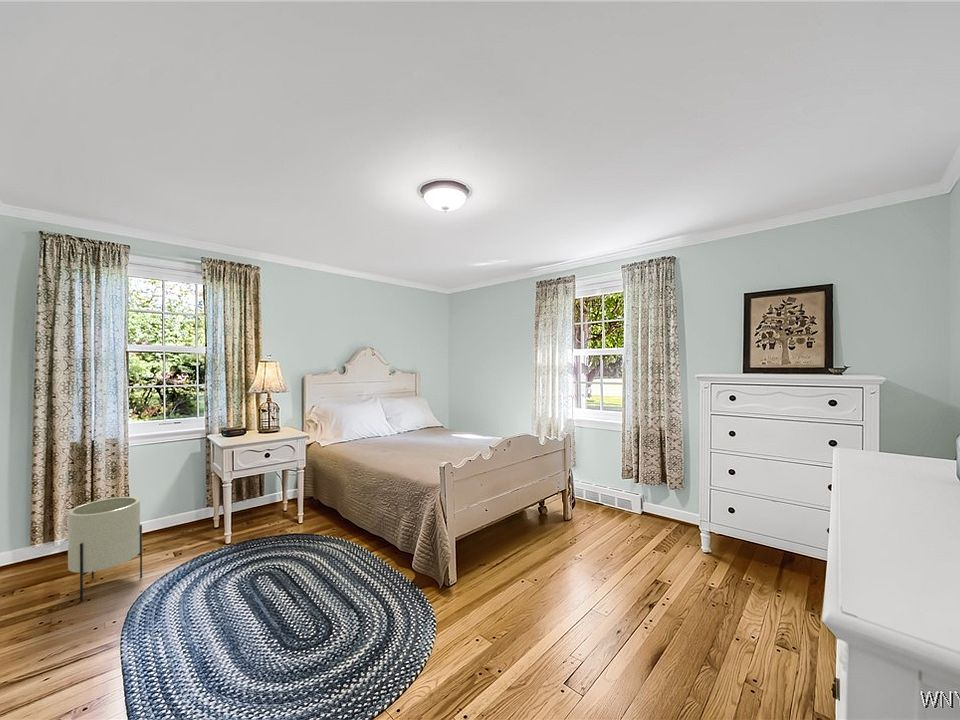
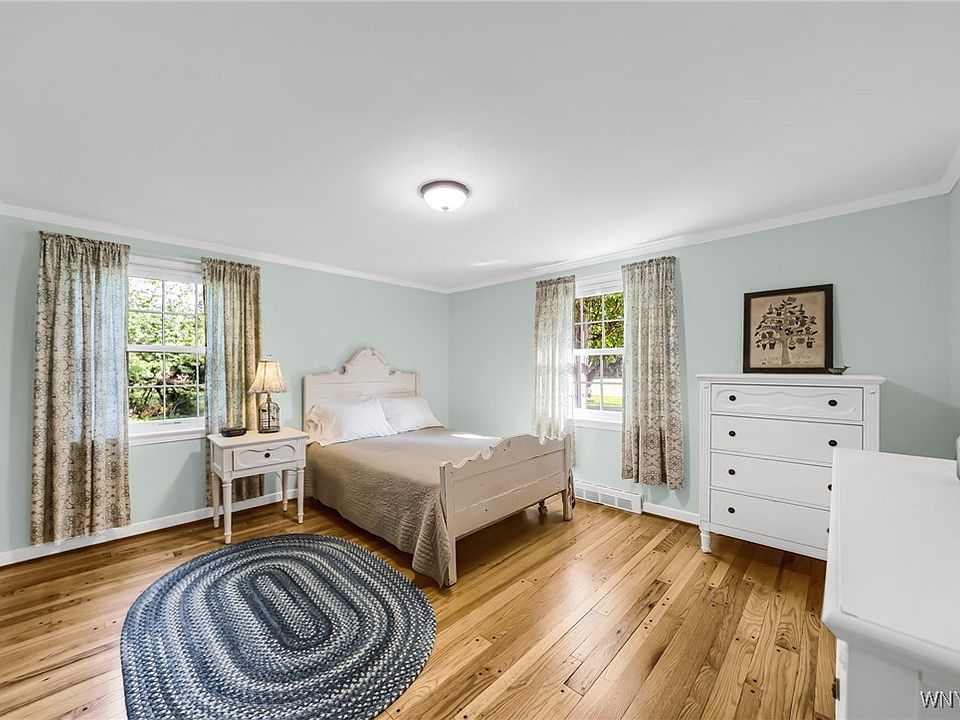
- planter [67,496,143,603]
